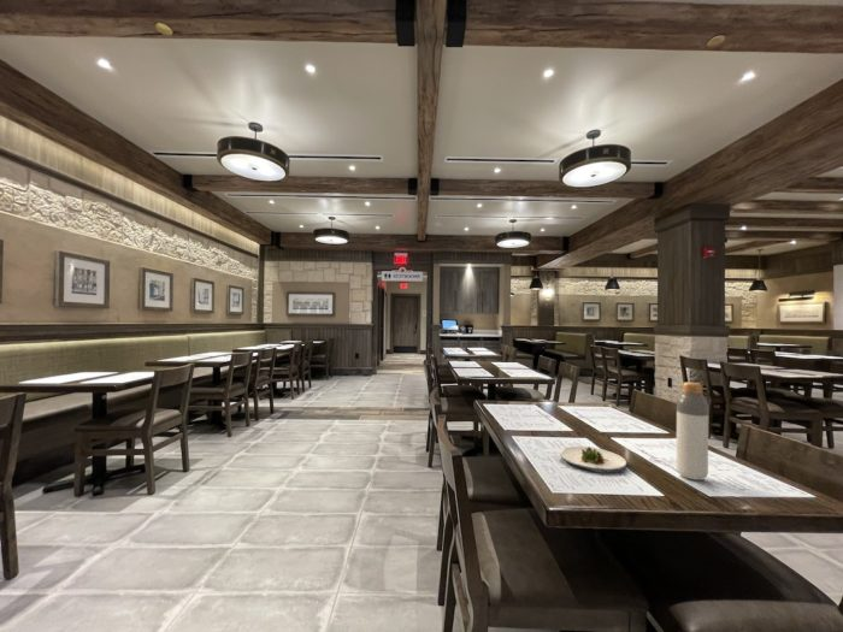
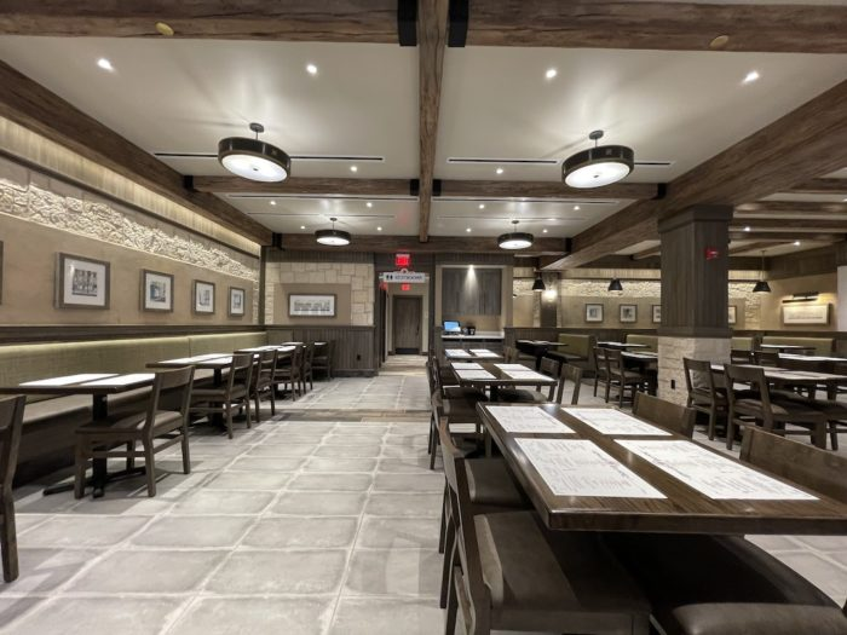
- bottle [676,382,709,482]
- salad plate [559,445,627,474]
